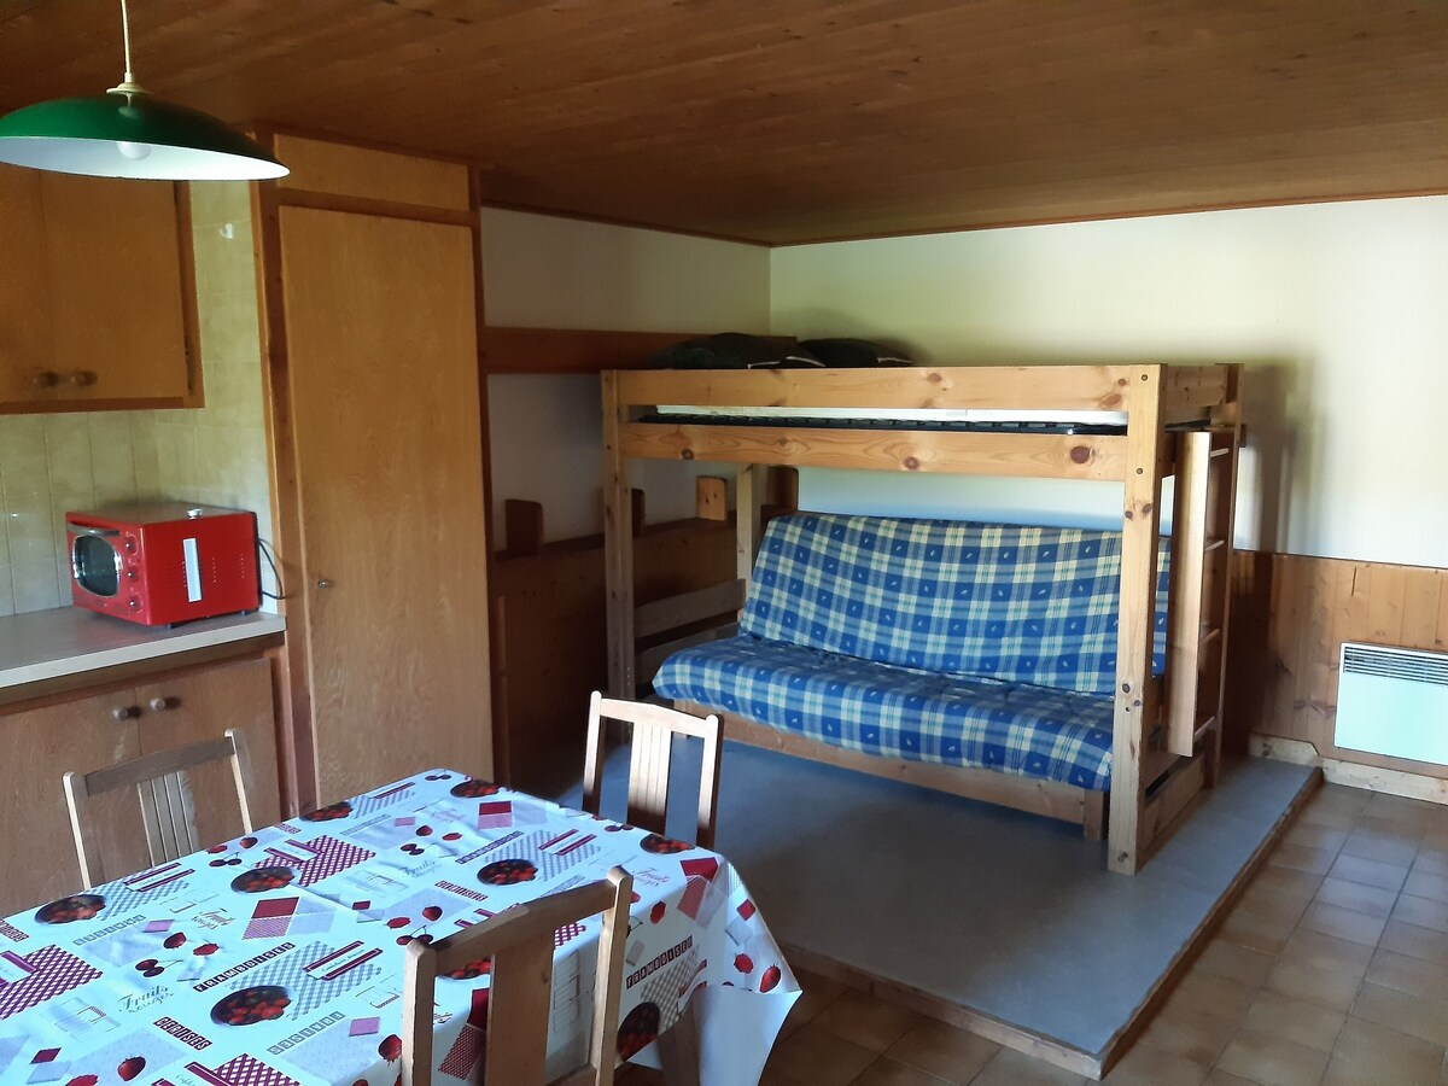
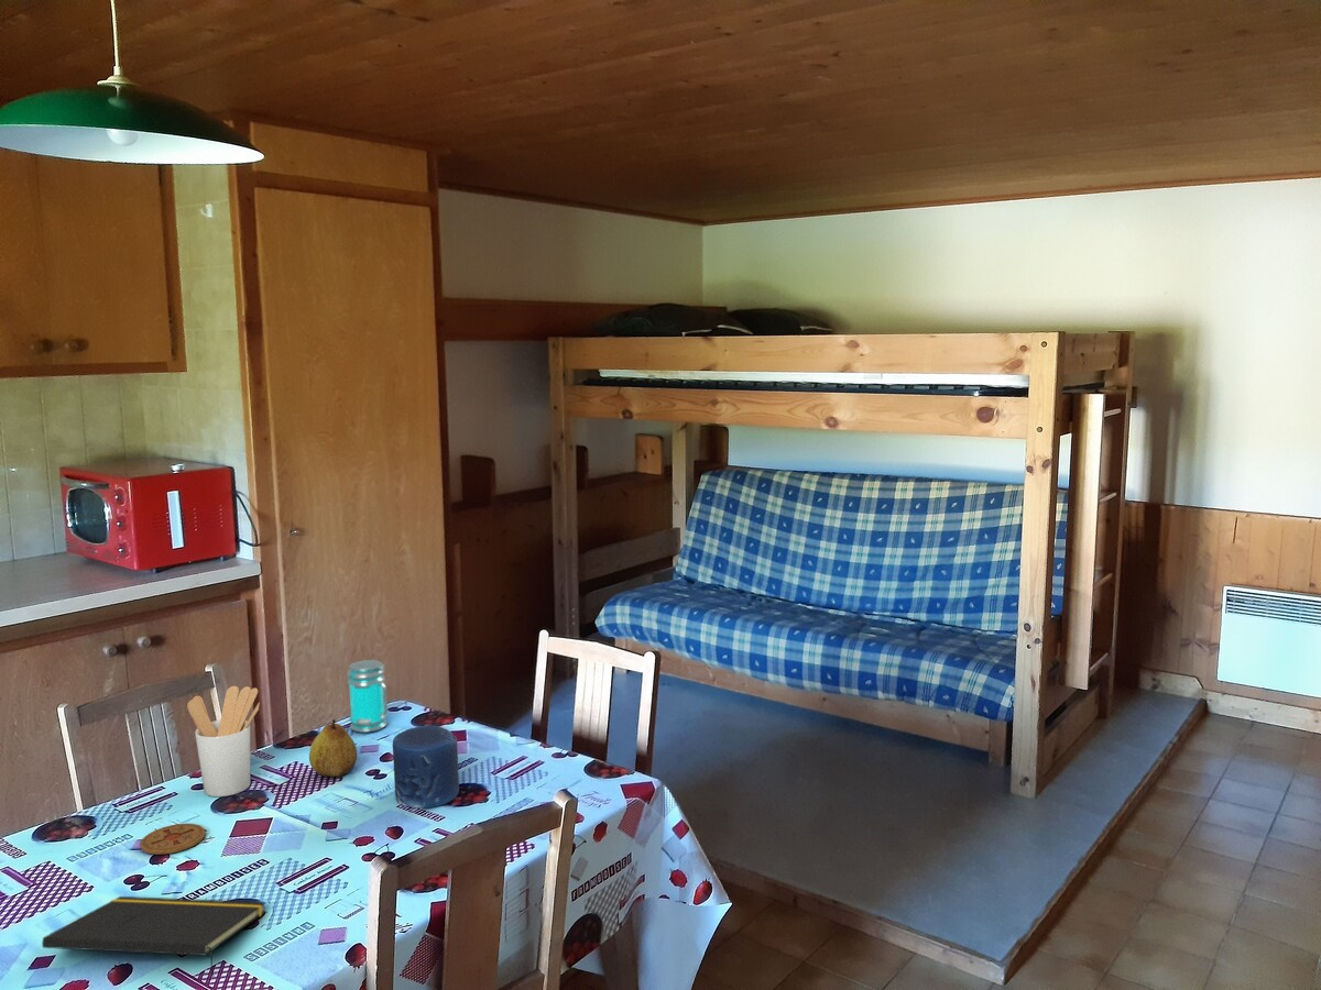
+ fruit [308,718,358,778]
+ coaster [139,823,206,856]
+ notepad [41,895,266,978]
+ candle [392,725,460,810]
+ jar [346,659,389,734]
+ utensil holder [186,685,261,798]
